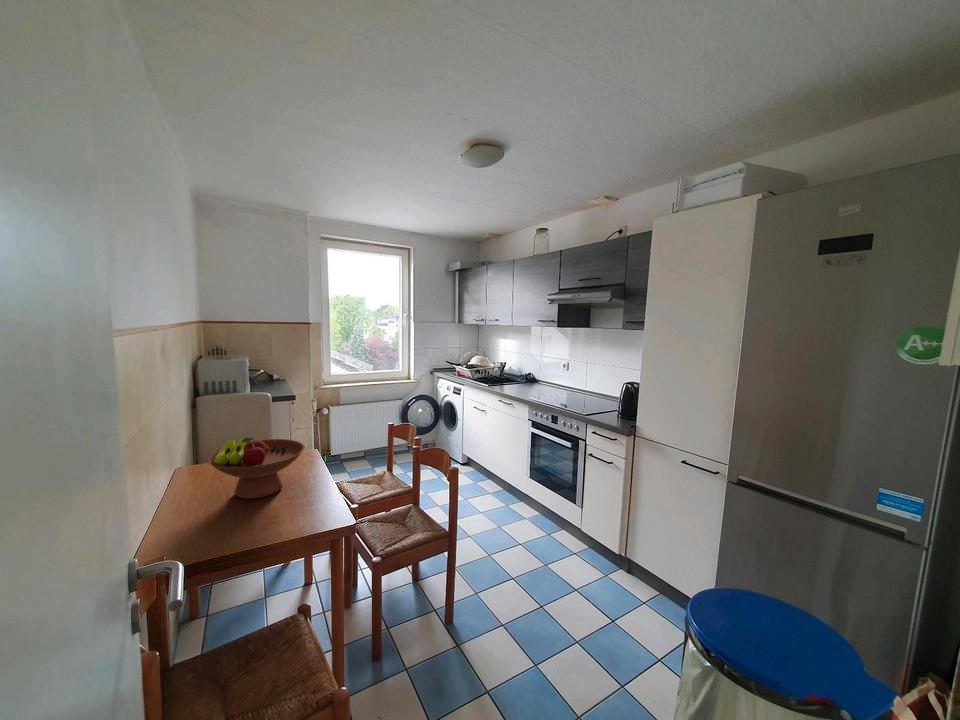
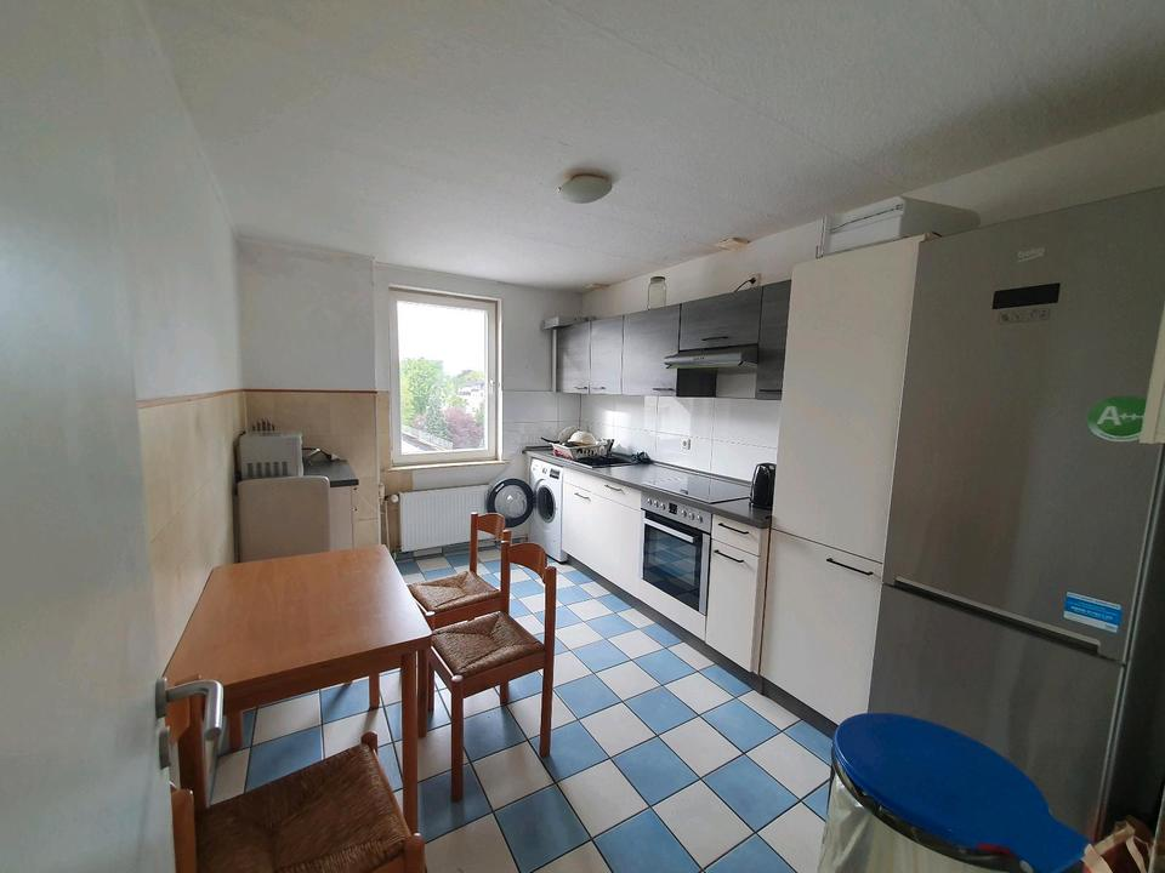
- fruit bowl [206,436,306,500]
